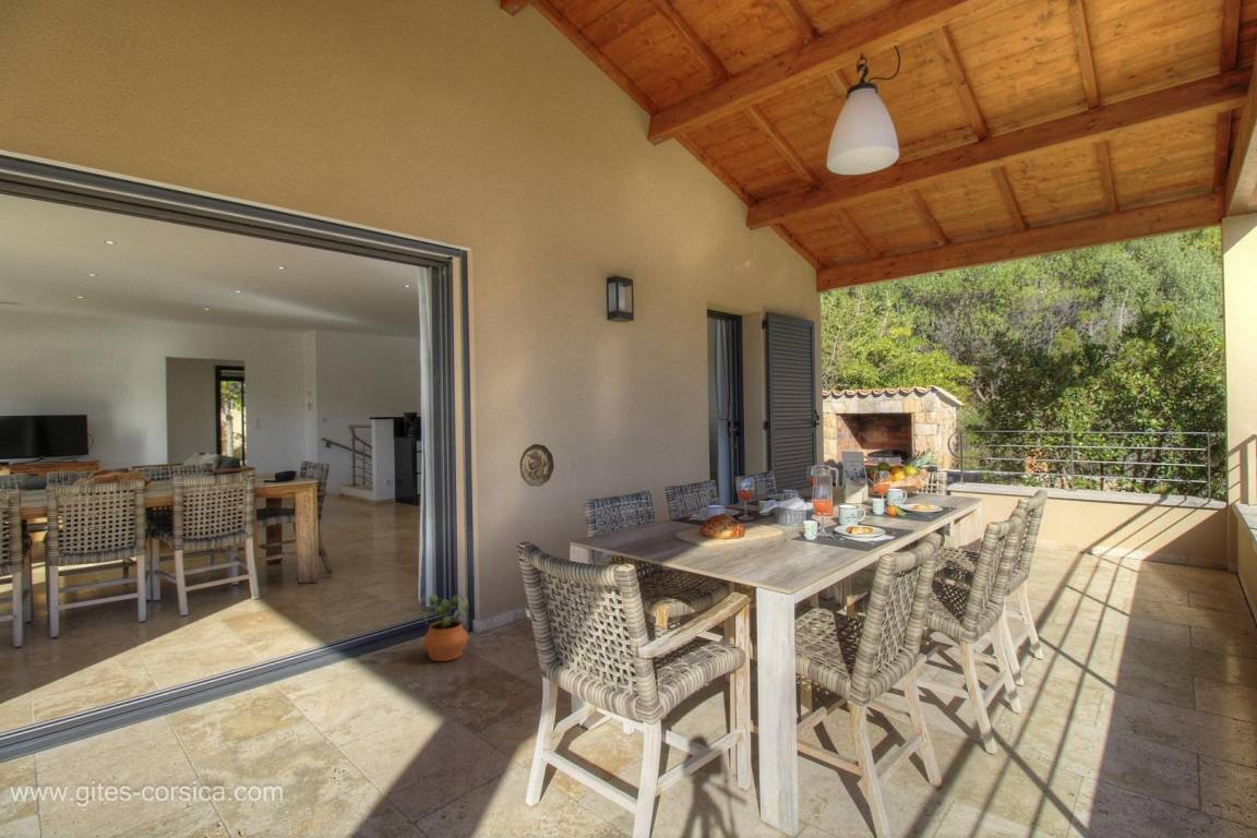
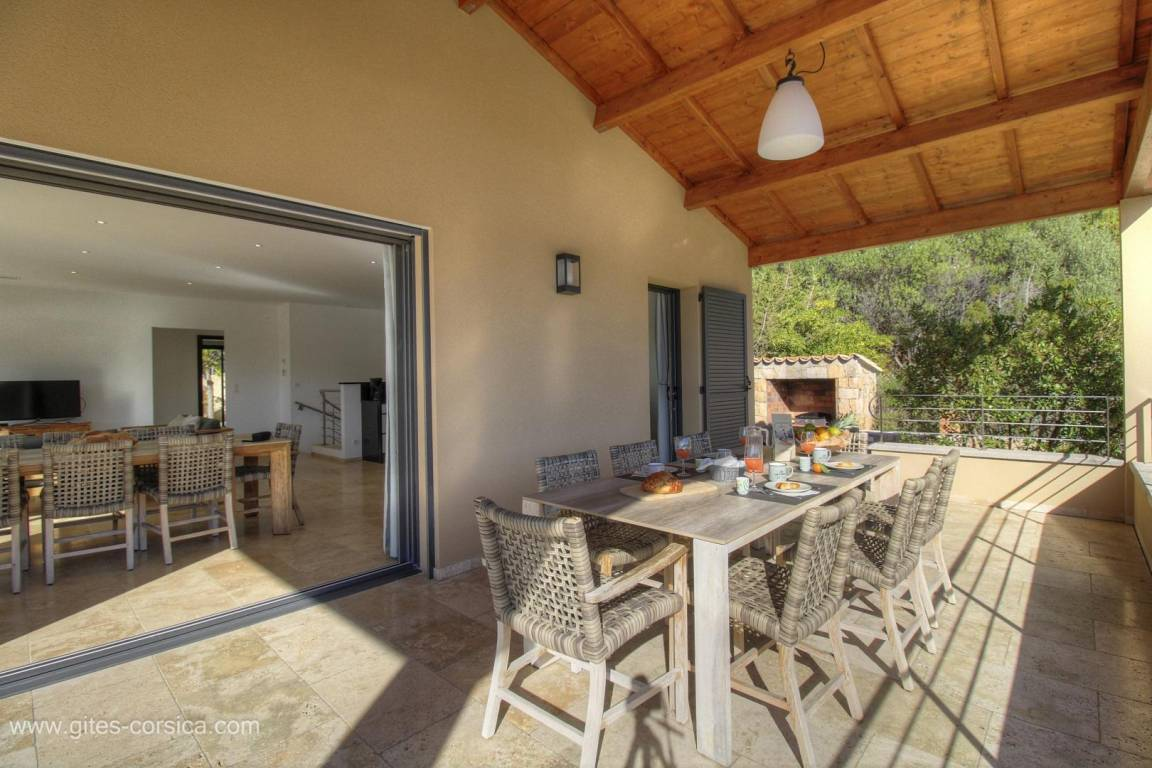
- decorative plate [518,443,555,488]
- potted plant [421,592,470,662]
